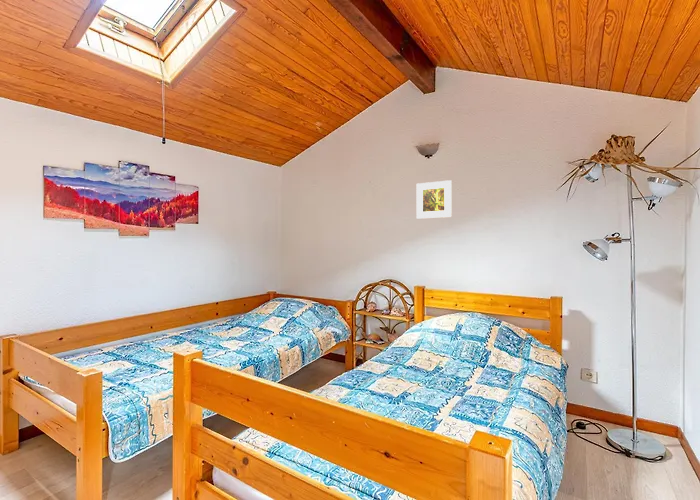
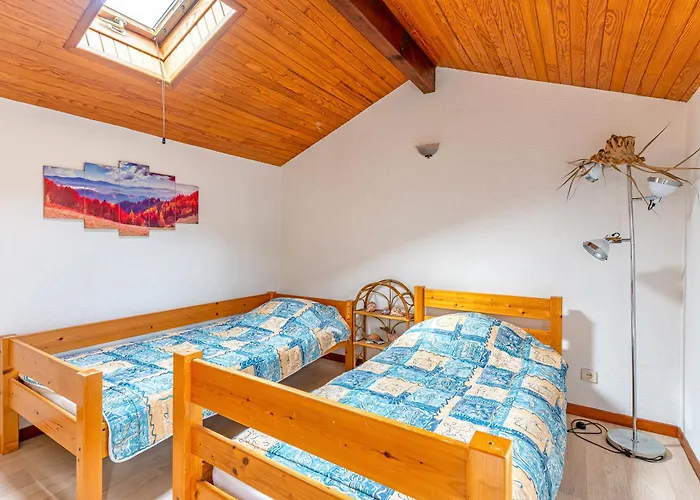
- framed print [416,179,453,220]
